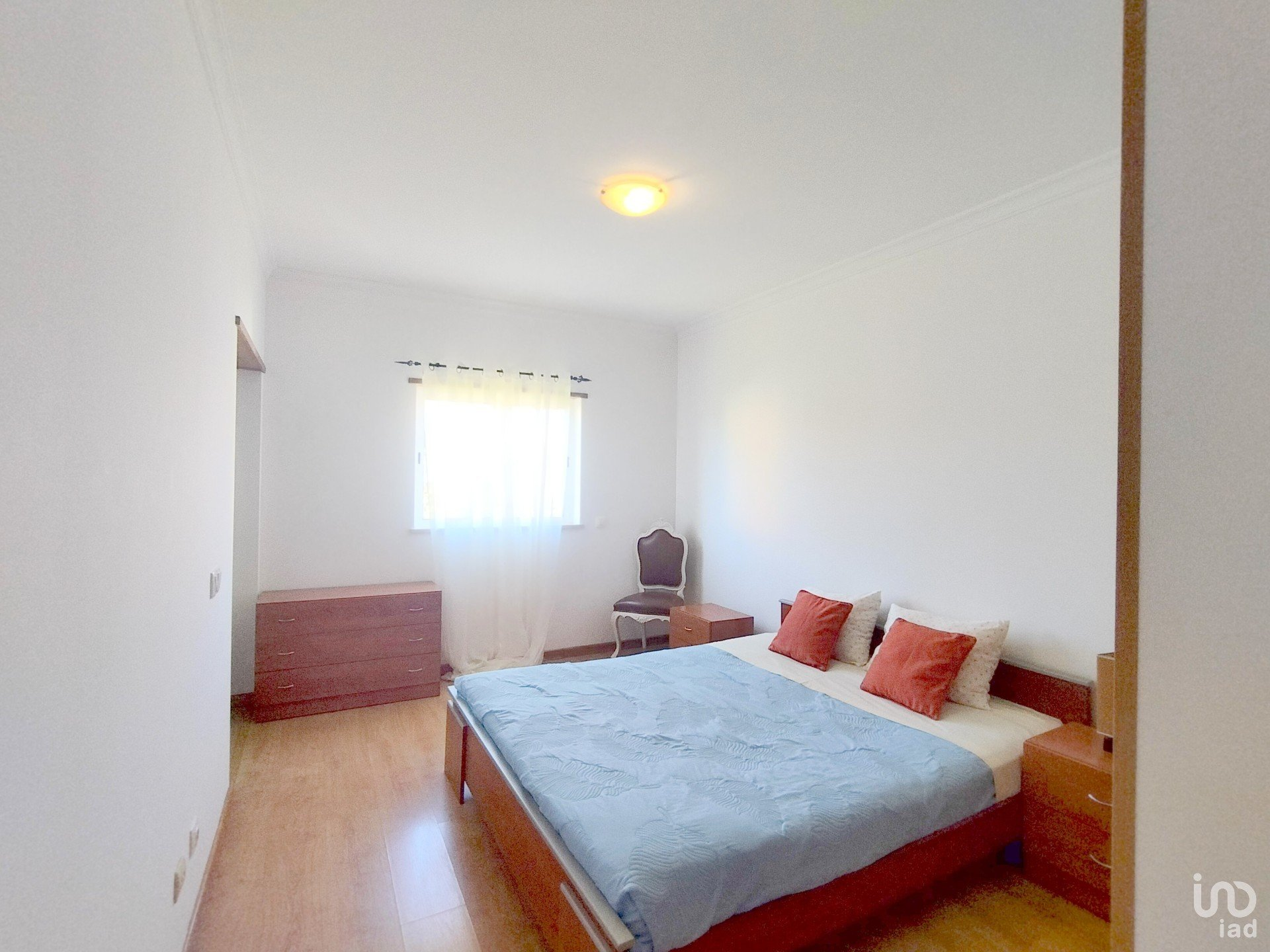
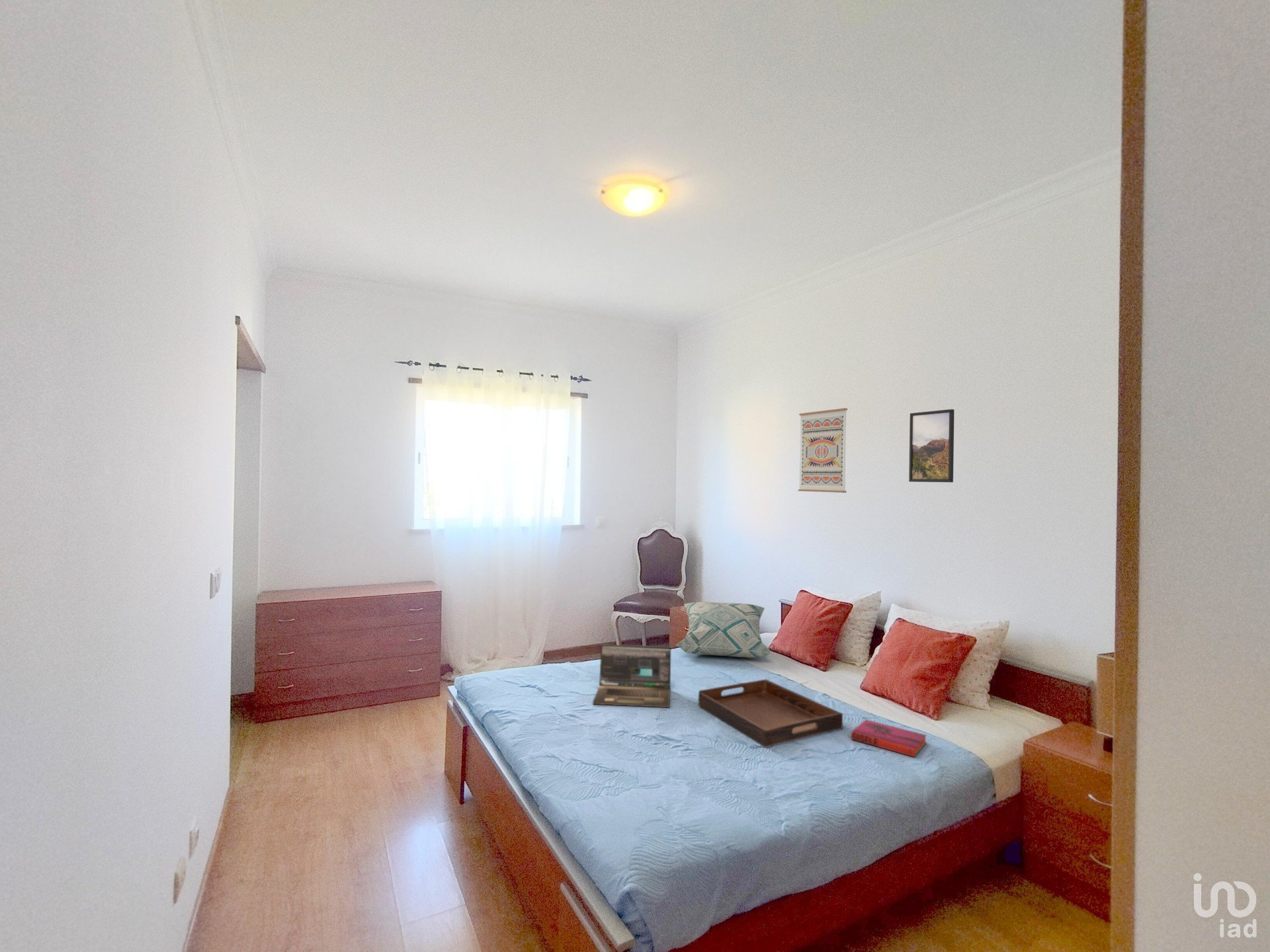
+ laptop [592,643,672,708]
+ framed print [908,409,955,483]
+ wall art [798,407,848,493]
+ decorative pillow [675,601,773,658]
+ hardback book [851,719,927,758]
+ serving tray [698,679,843,748]
